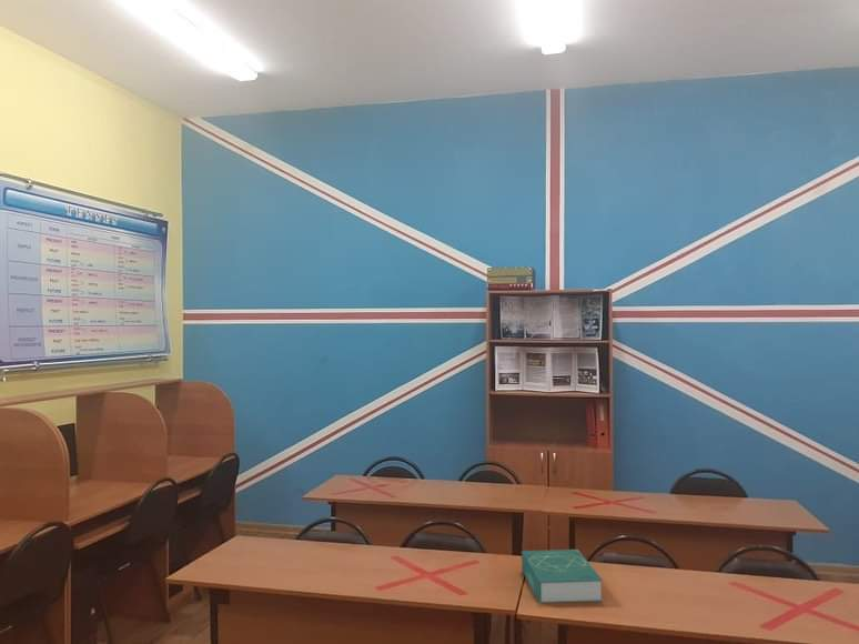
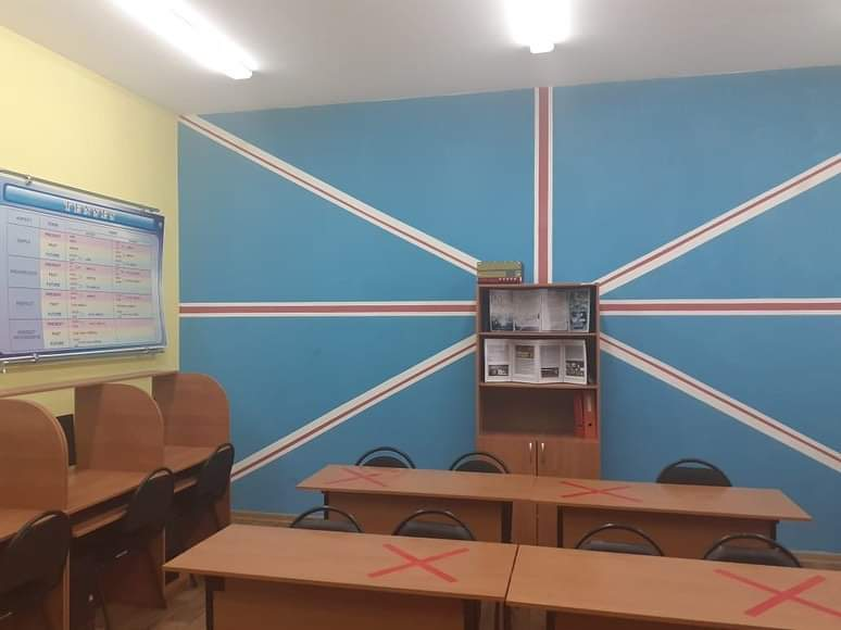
- book [521,549,604,604]
